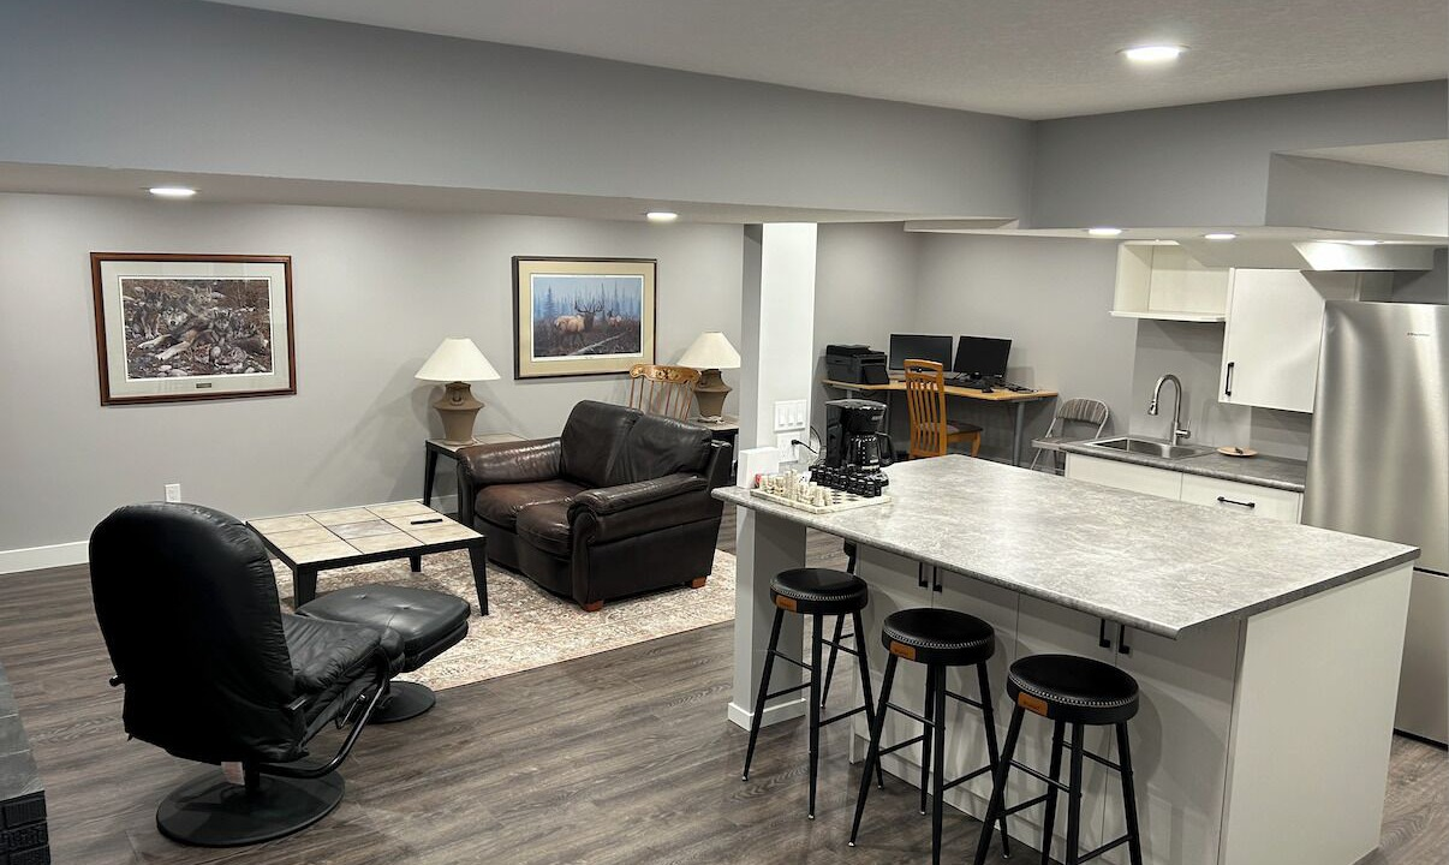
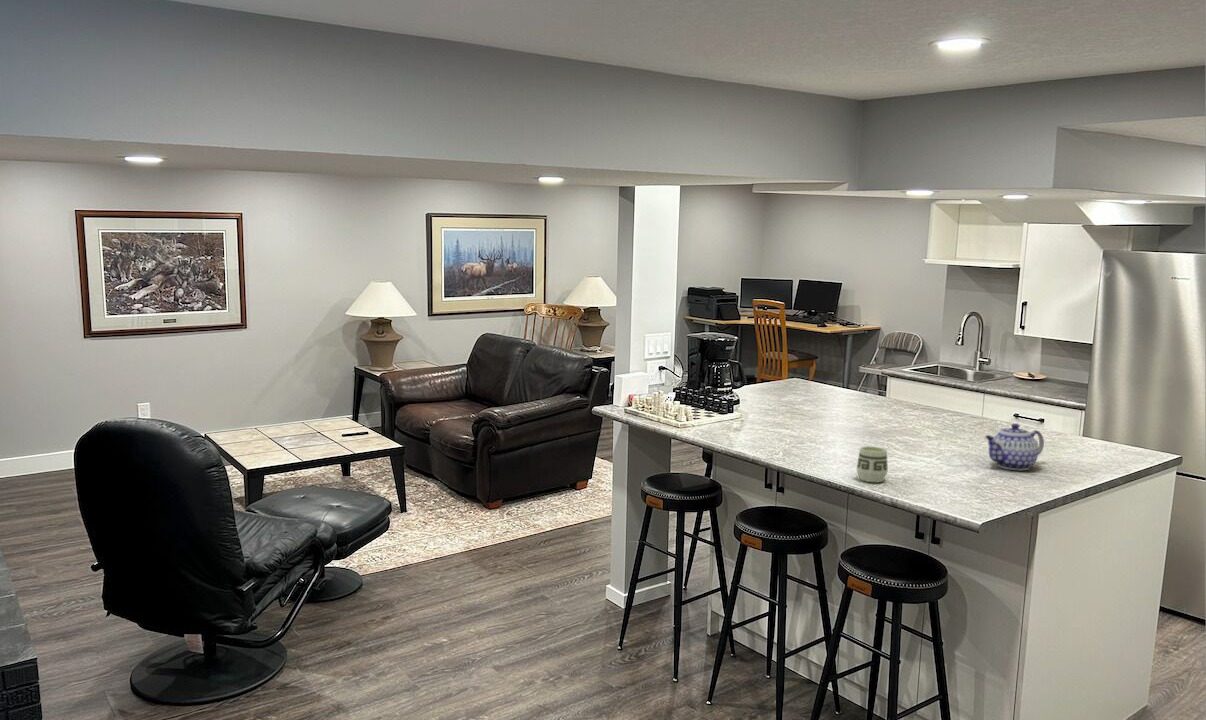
+ cup [856,445,889,483]
+ teapot [984,422,1045,471]
